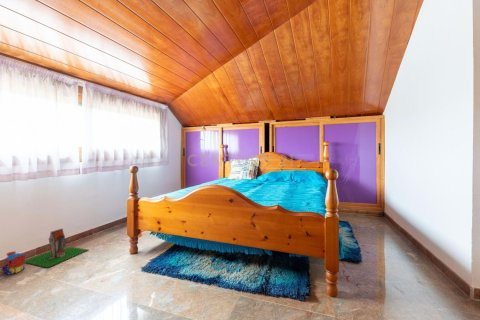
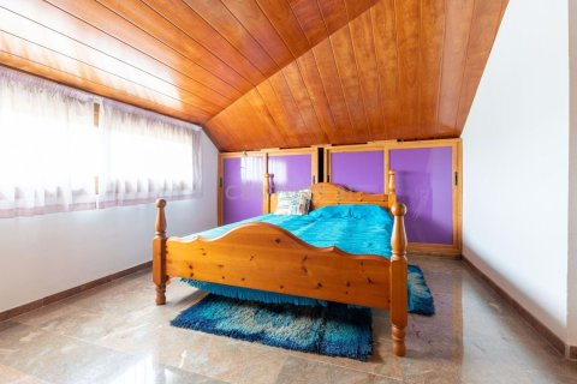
- toy train [1,250,27,276]
- toy house [24,228,89,269]
